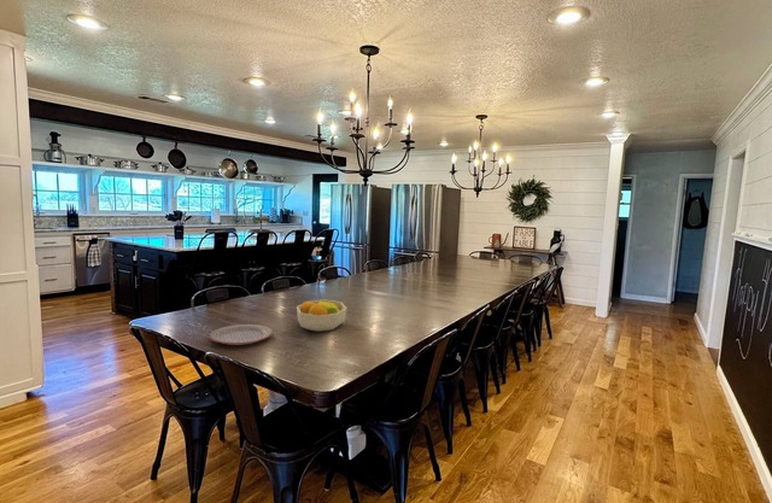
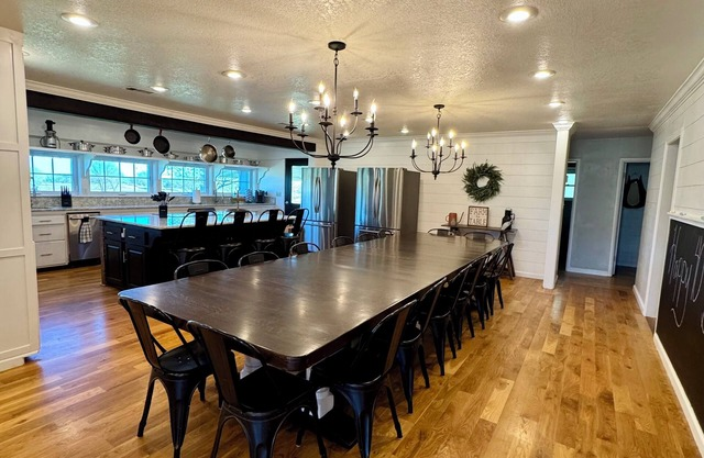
- fruit bowl [296,299,347,333]
- plate [207,323,274,346]
